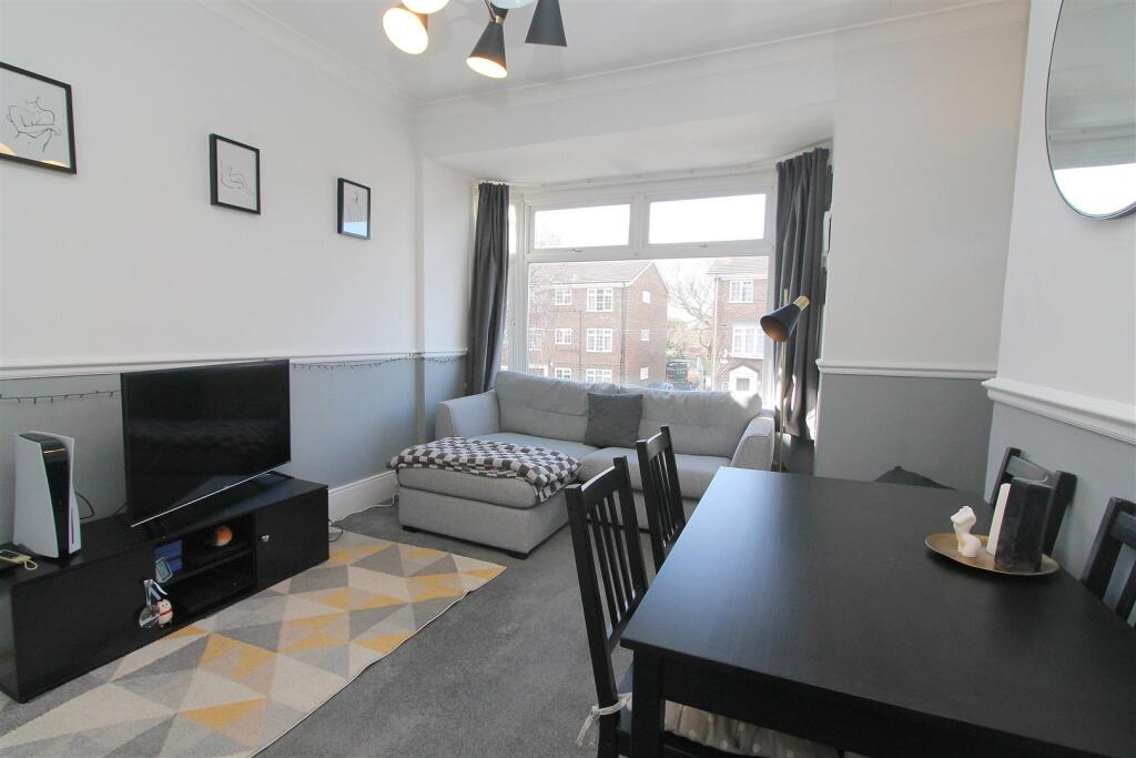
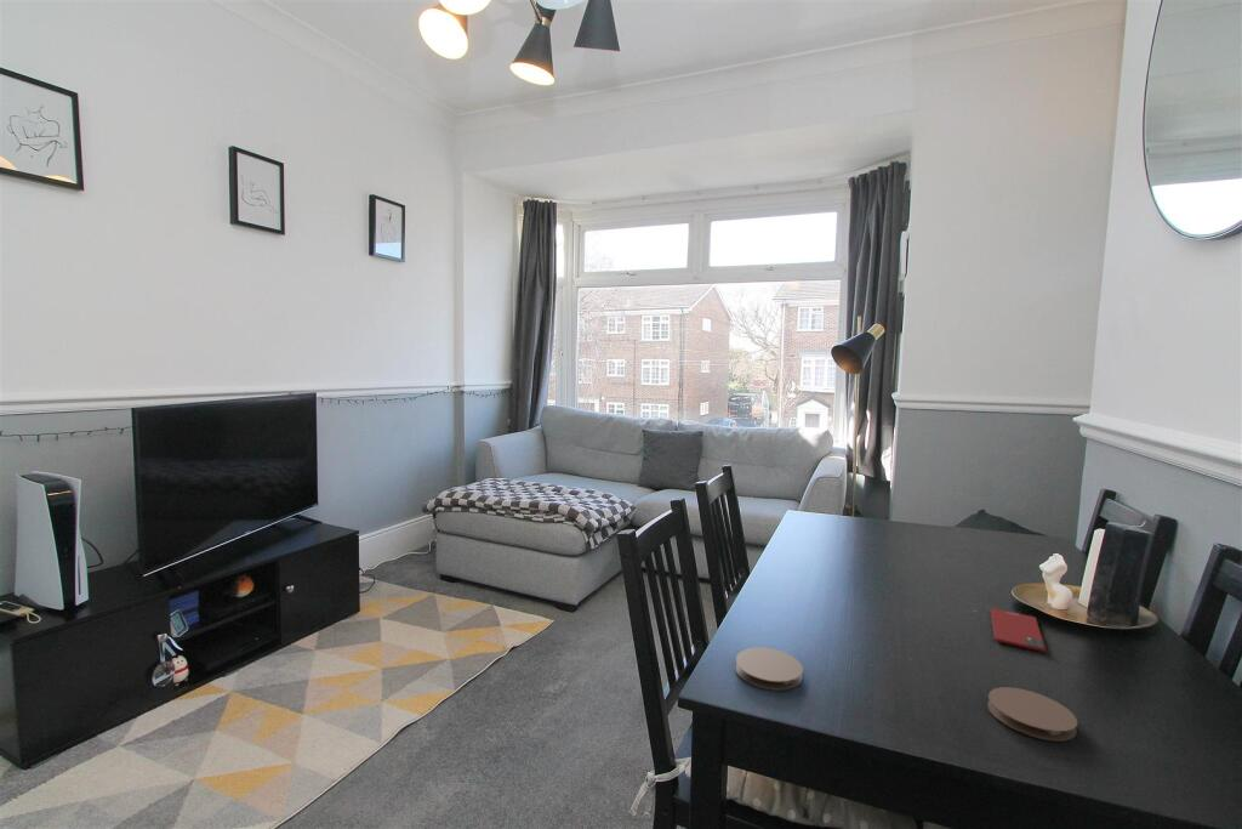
+ coaster [986,686,1078,742]
+ smartphone [990,607,1047,653]
+ coaster [734,646,804,692]
